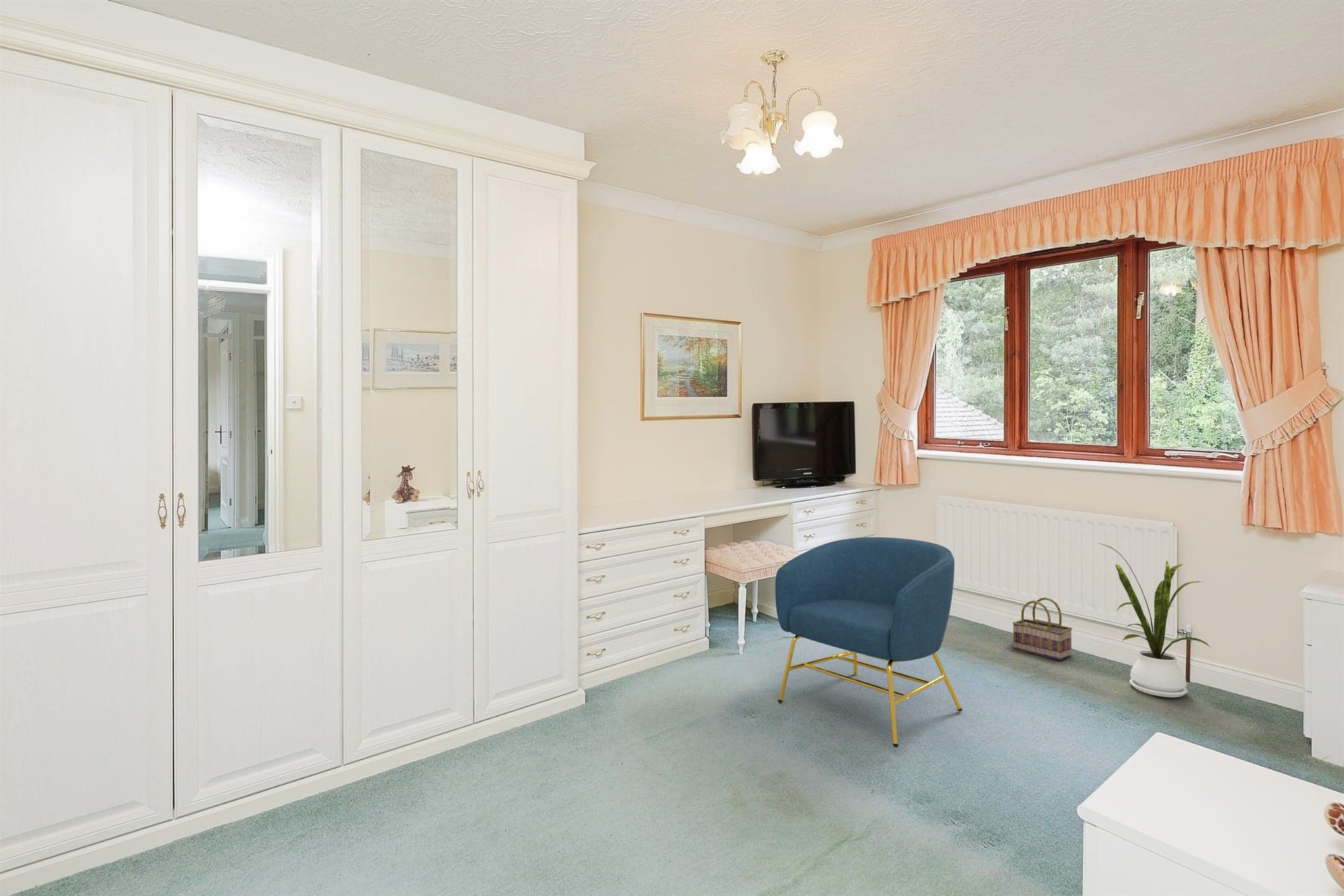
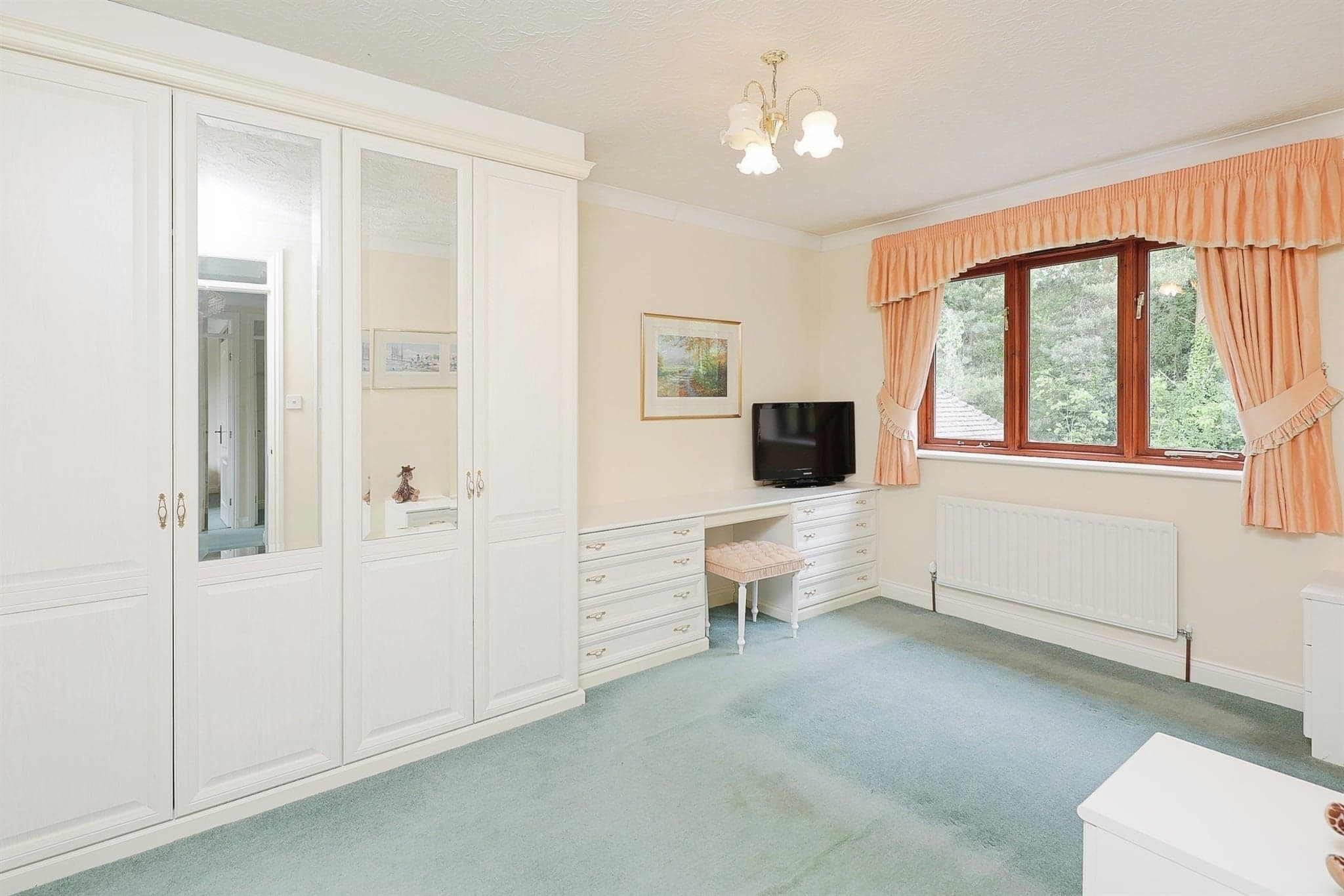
- basket [1012,597,1073,661]
- house plant [1097,542,1211,698]
- armchair [774,537,963,748]
